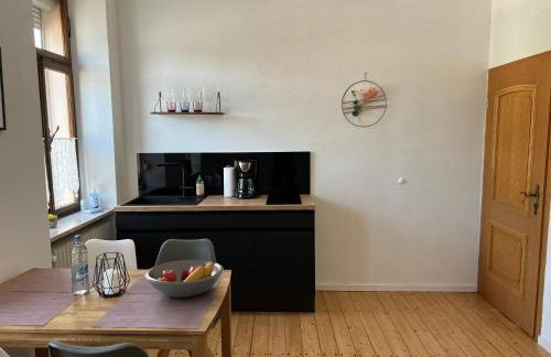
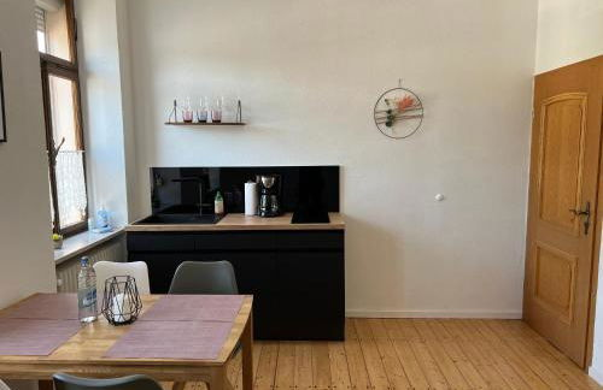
- fruit bowl [144,259,225,299]
